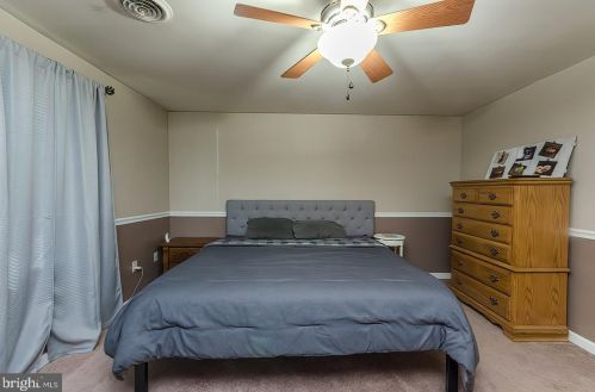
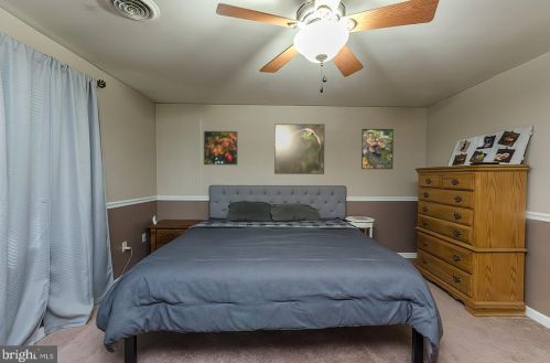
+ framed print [203,130,238,166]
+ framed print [273,122,325,175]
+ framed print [360,128,395,170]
